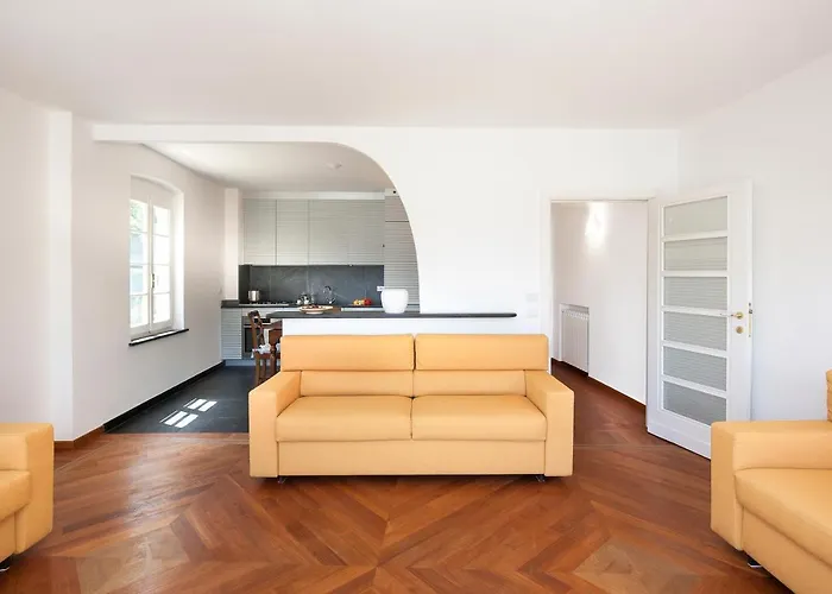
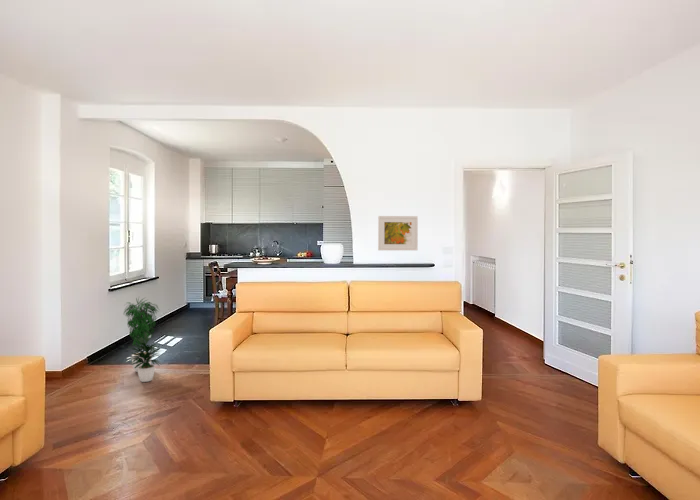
+ potted plant [122,296,163,383]
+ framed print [377,215,419,251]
